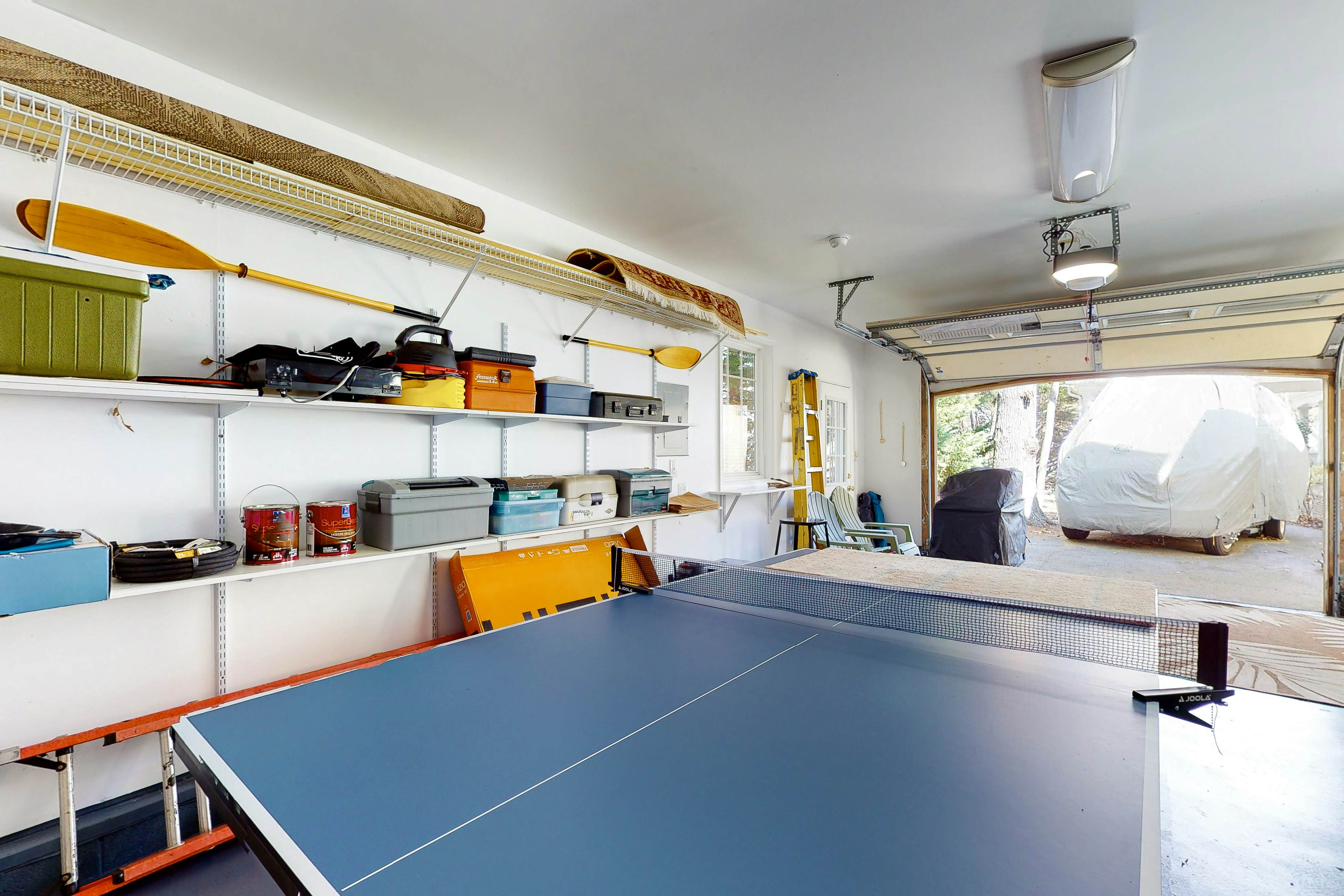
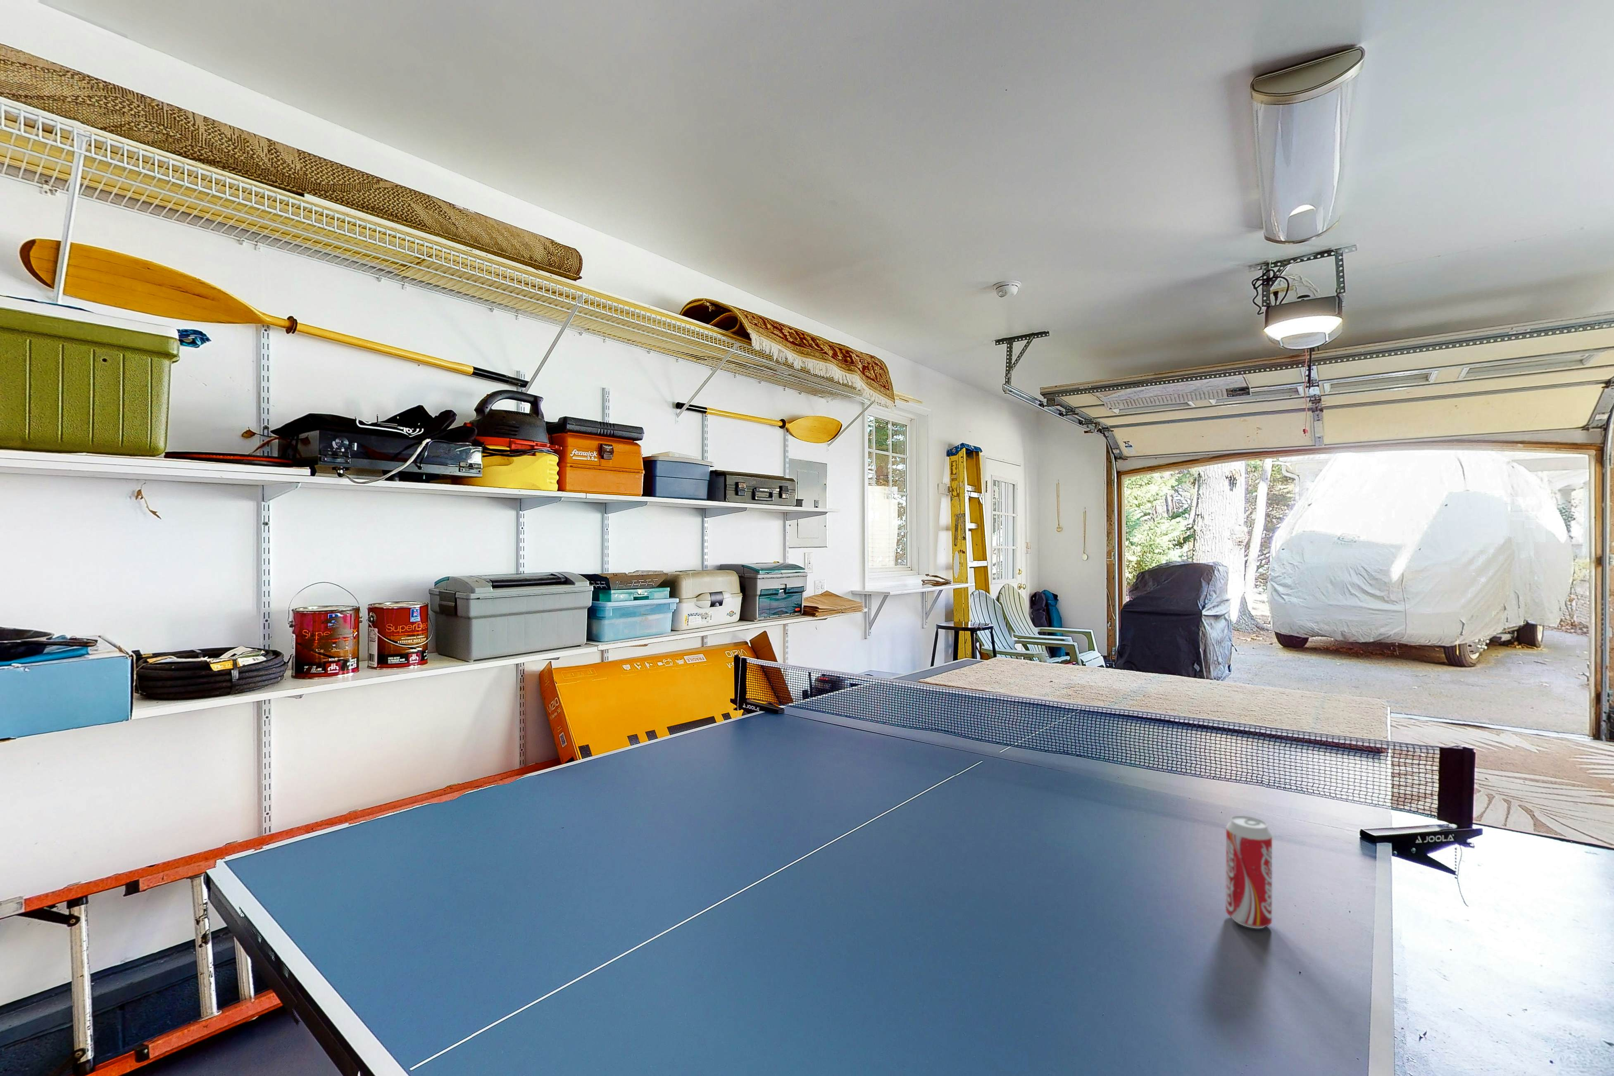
+ beverage can [1226,815,1273,929]
